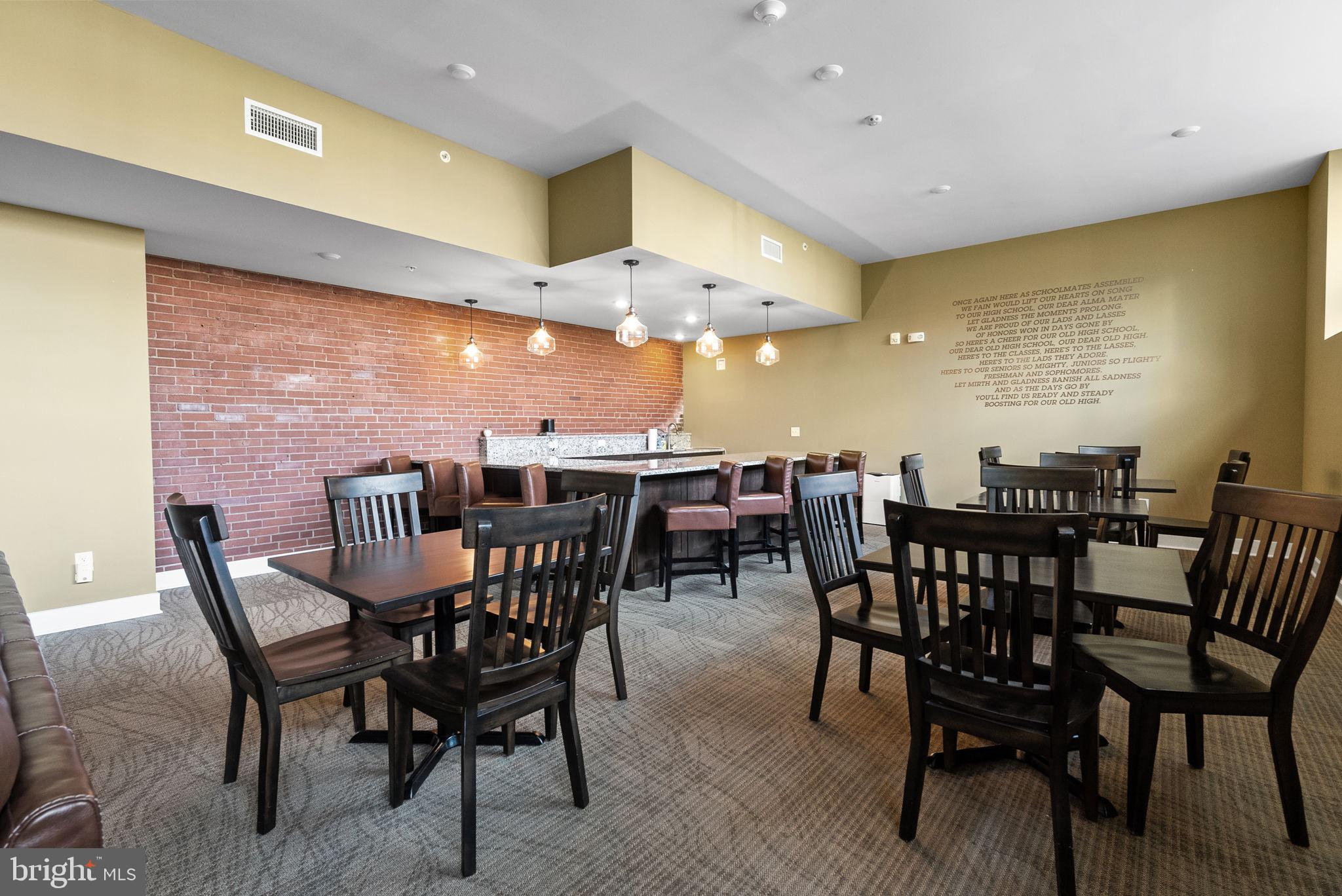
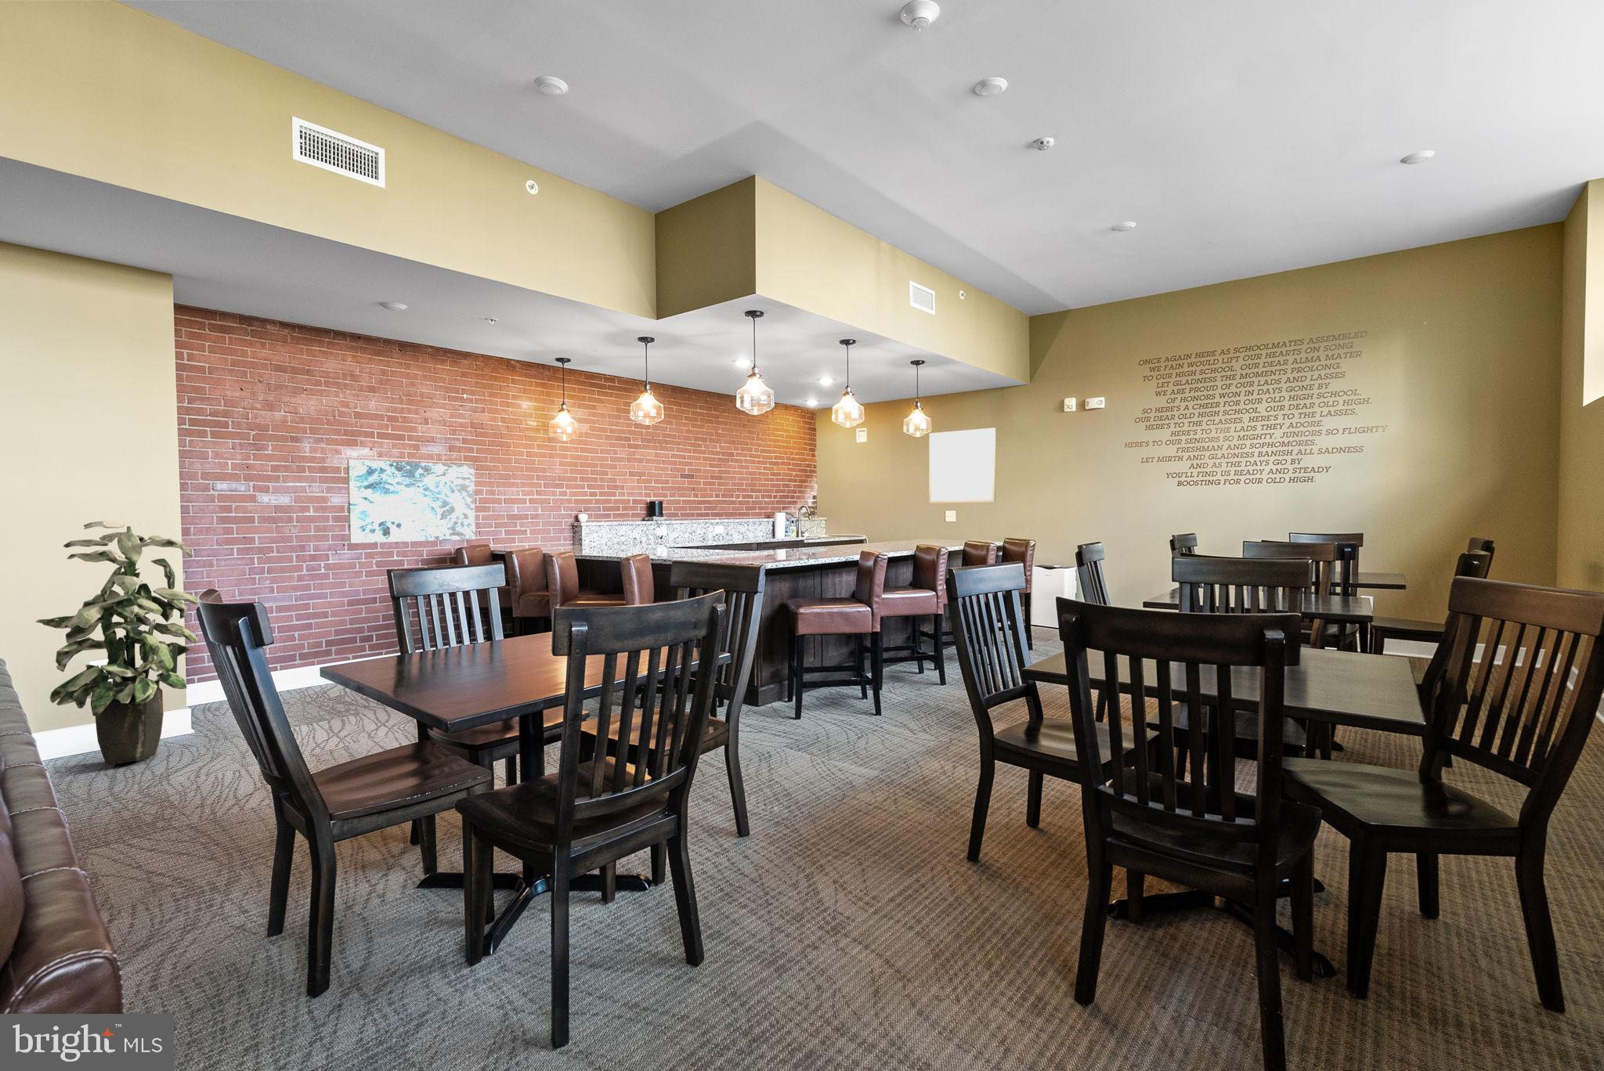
+ indoor plant [35,521,198,765]
+ wall art [929,427,997,504]
+ wall art [347,459,476,544]
